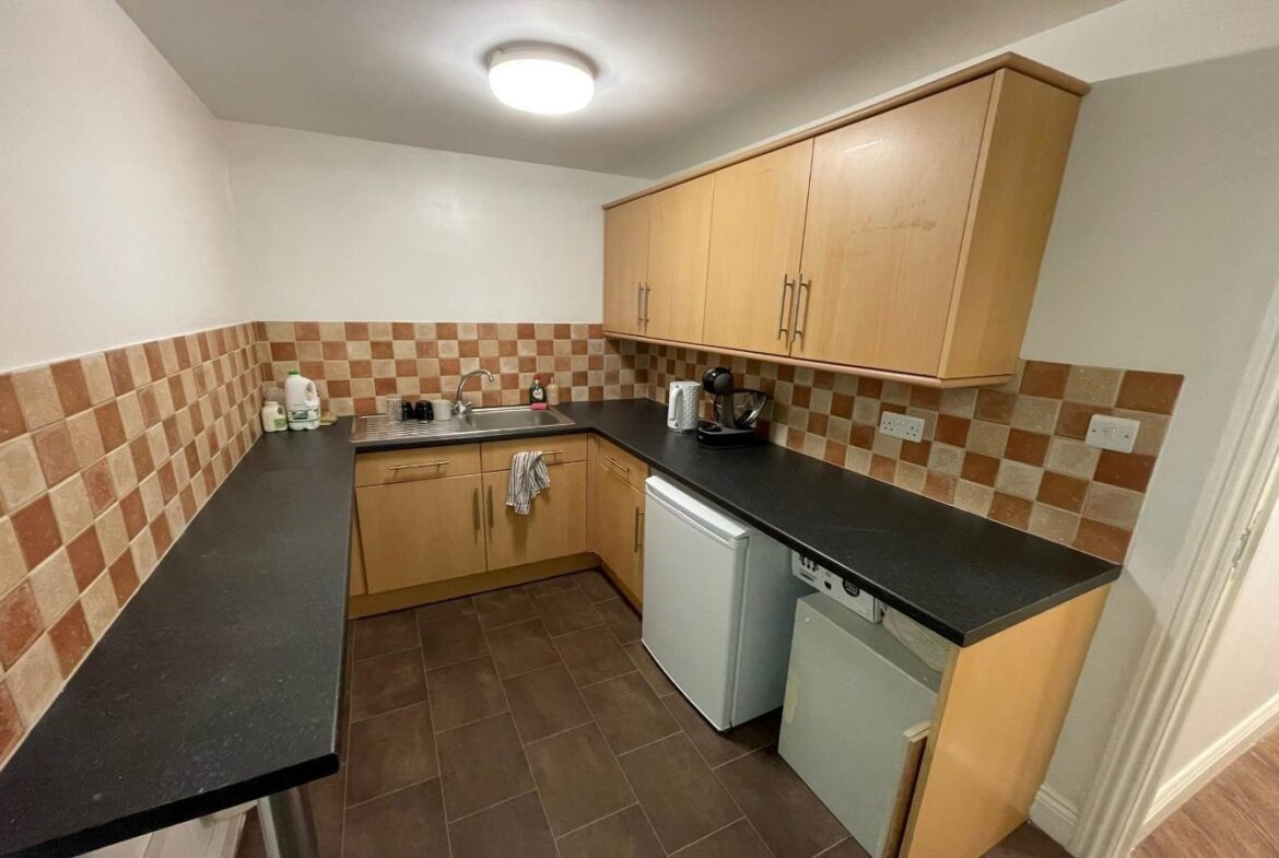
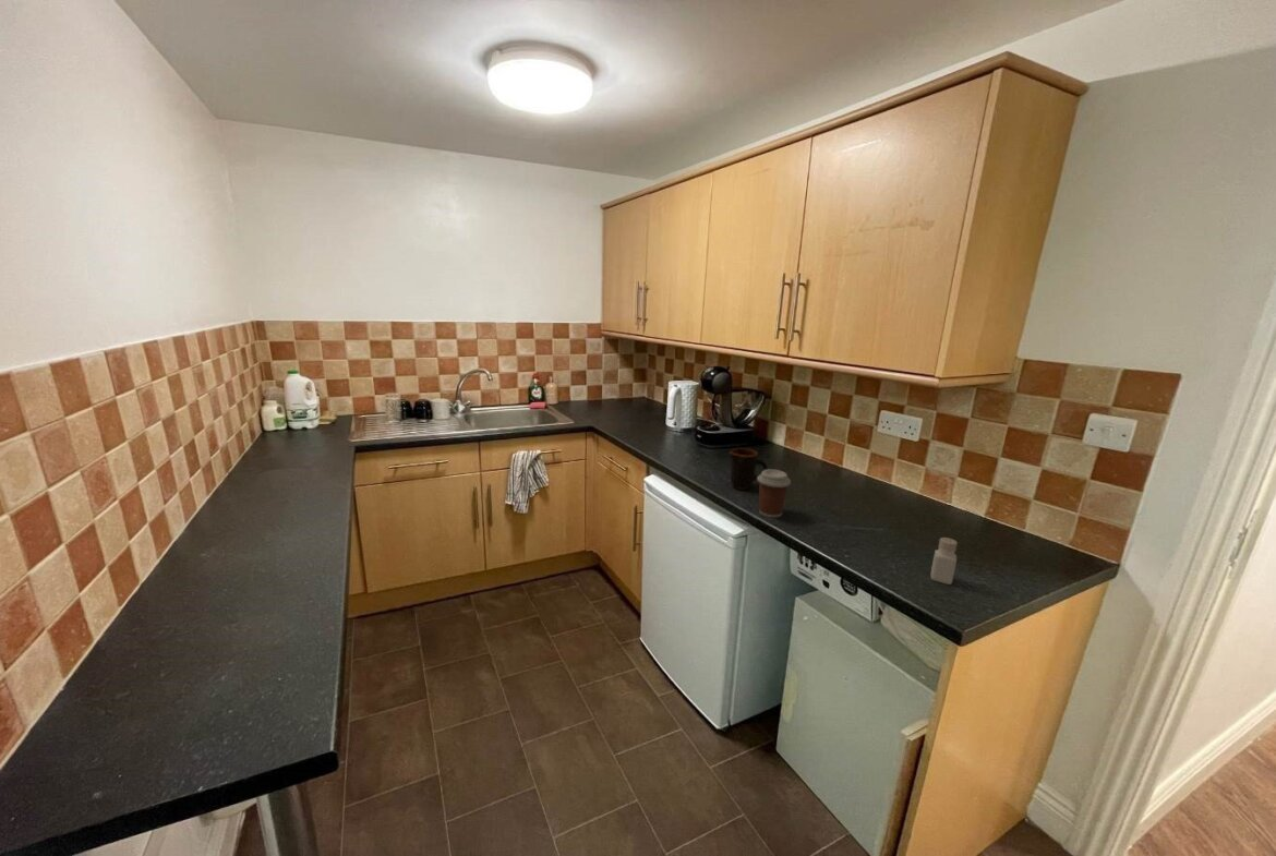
+ pepper shaker [930,536,959,586]
+ mug [729,447,769,491]
+ coffee cup [757,469,792,518]
